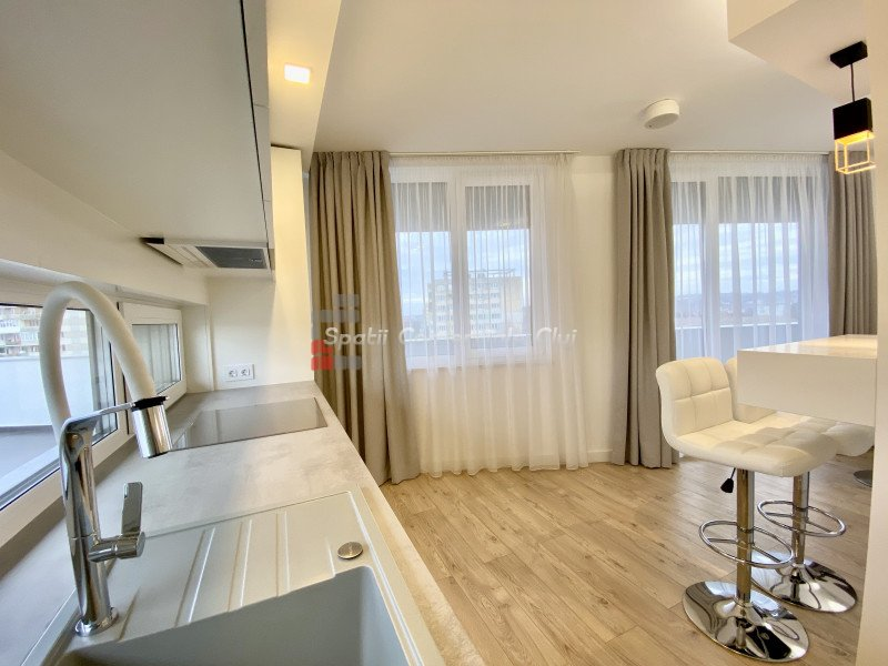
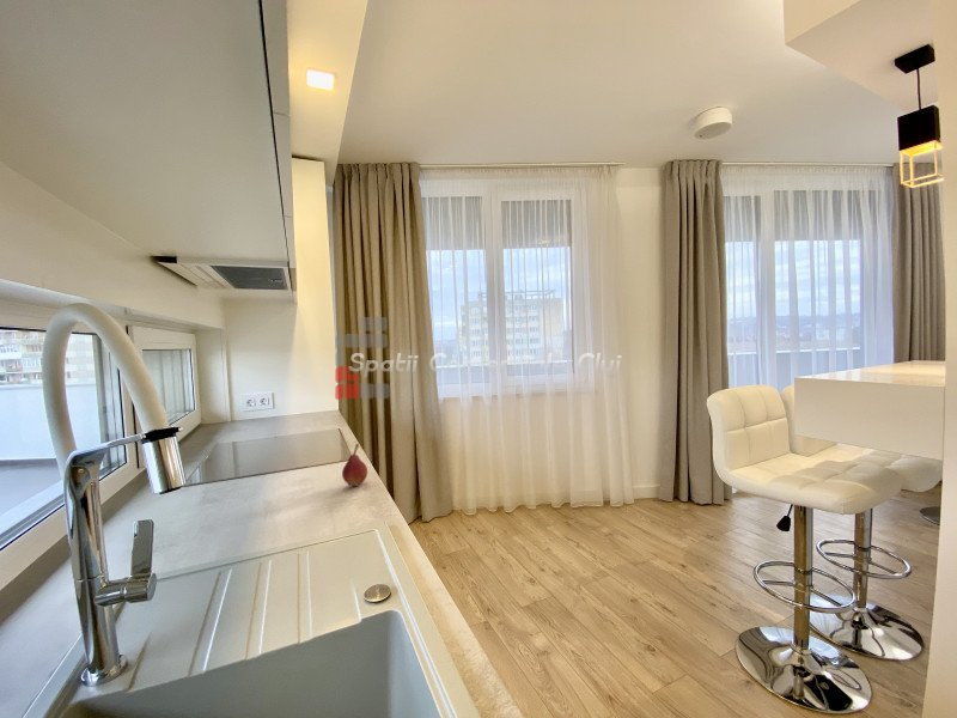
+ fruit [341,443,368,487]
